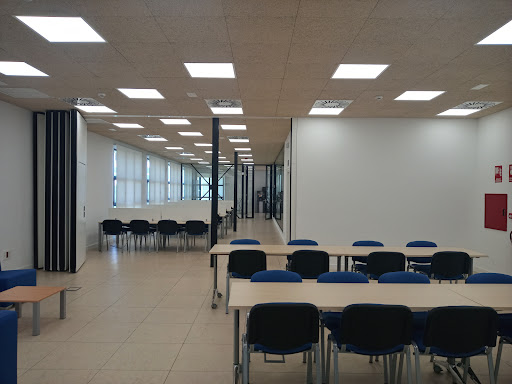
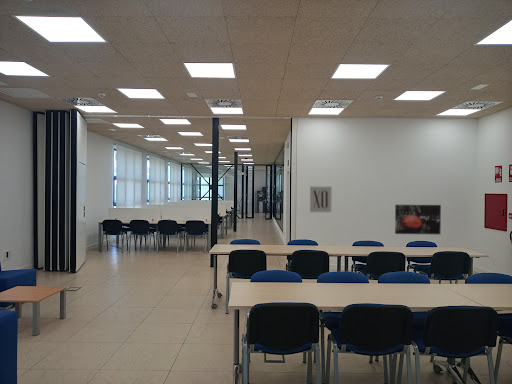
+ wall art [309,186,333,213]
+ wall art [394,204,442,235]
